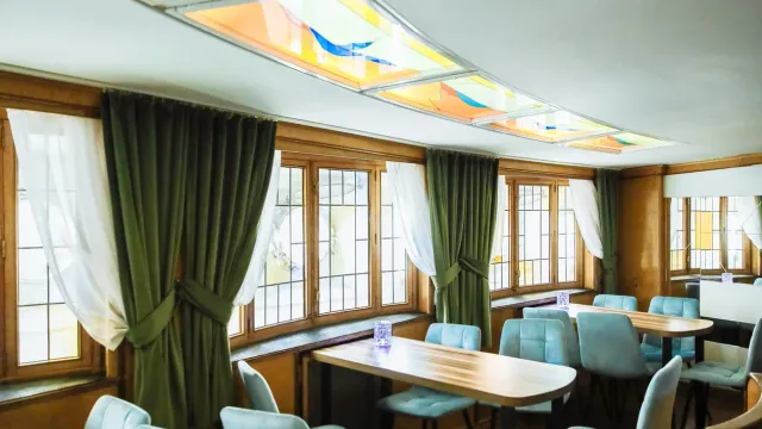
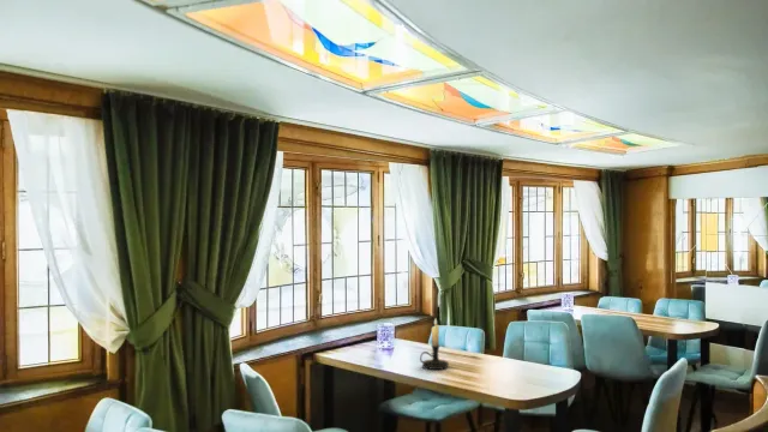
+ candle holder [419,318,450,371]
